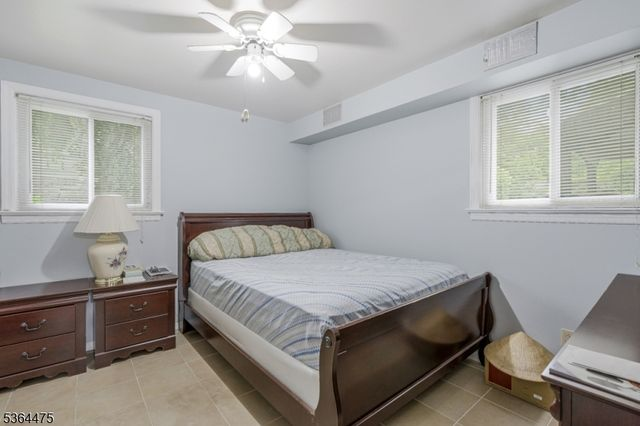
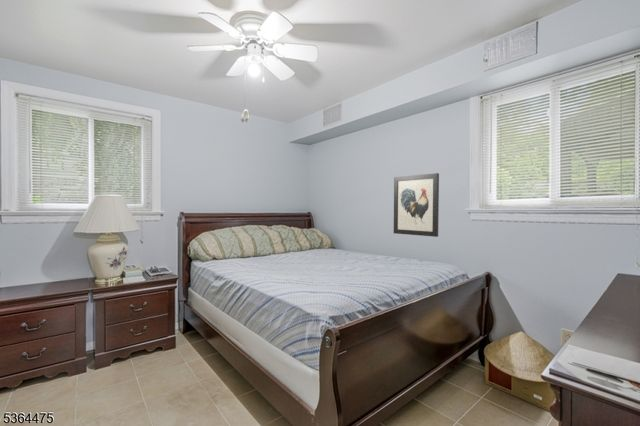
+ wall art [393,172,440,238]
